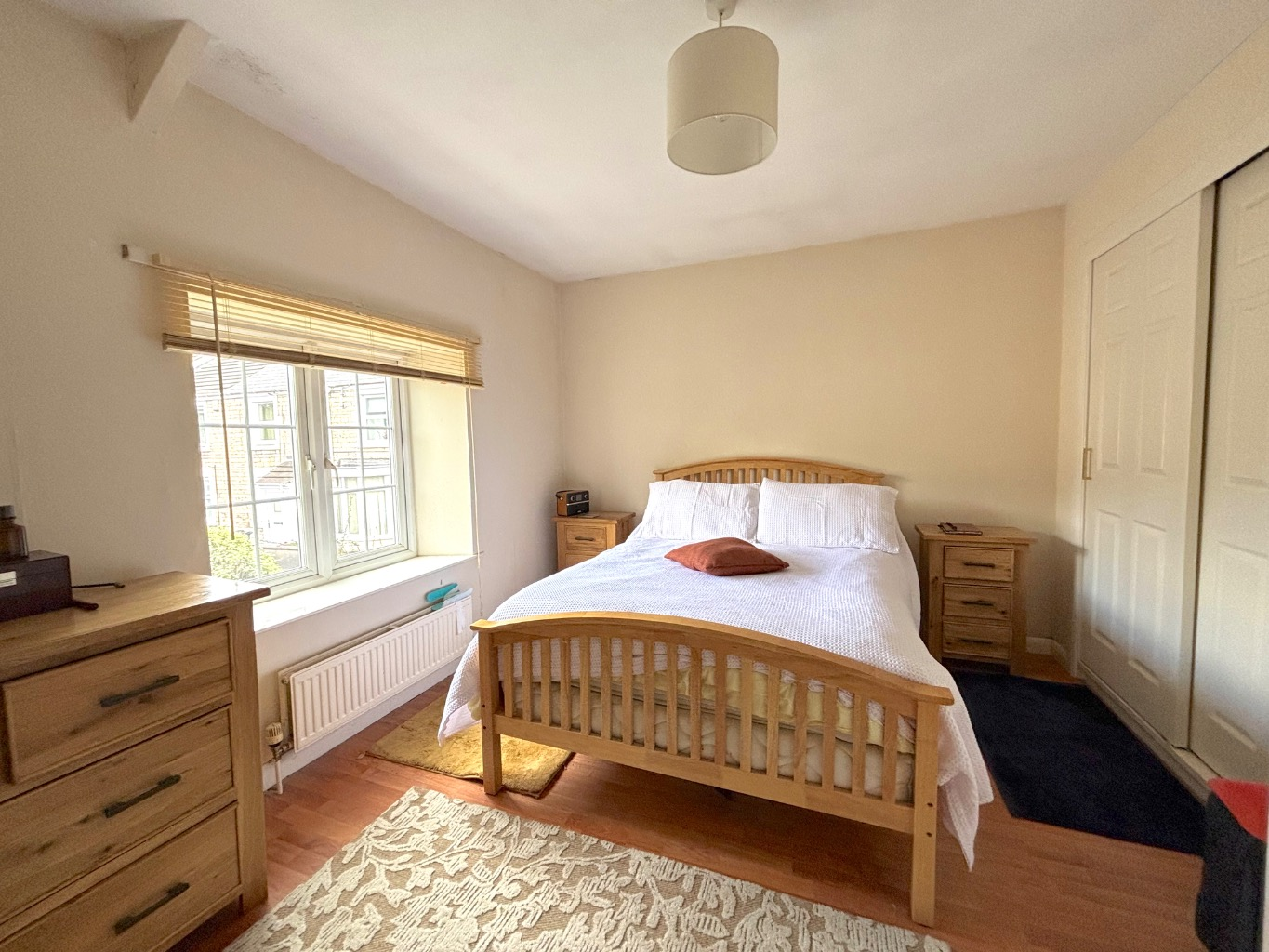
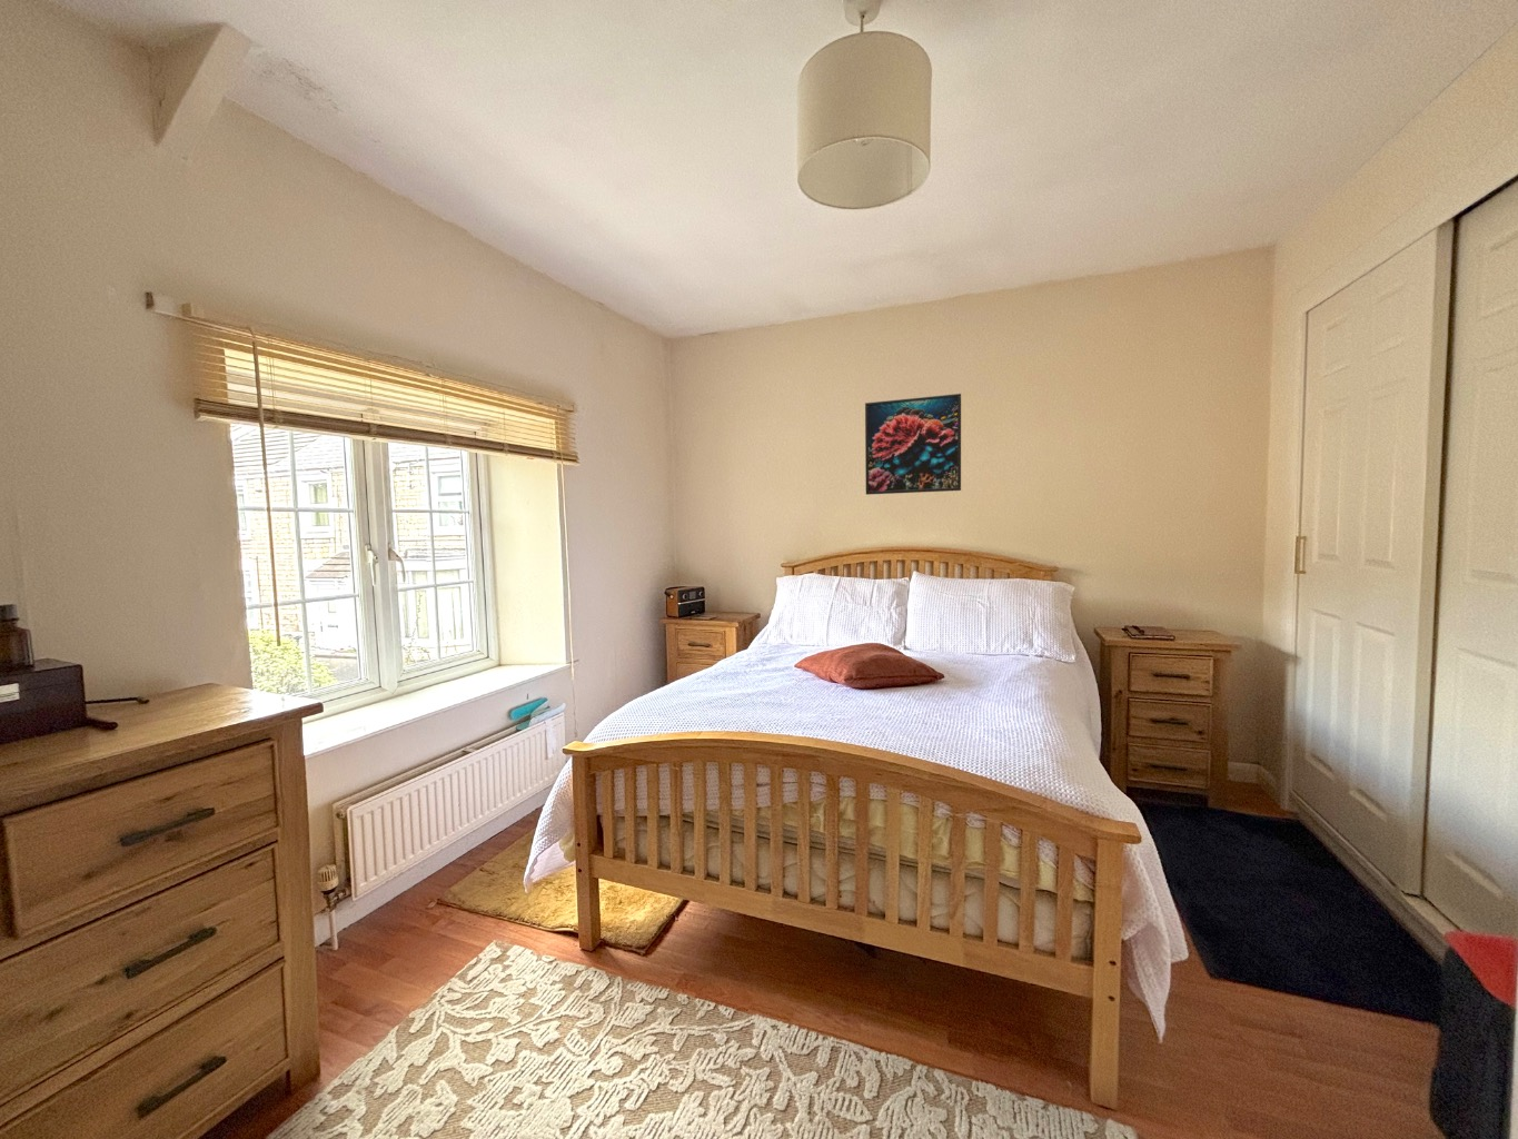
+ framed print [864,392,962,497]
